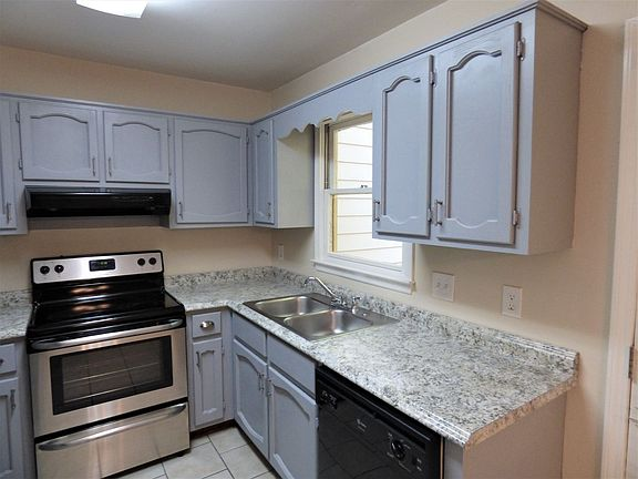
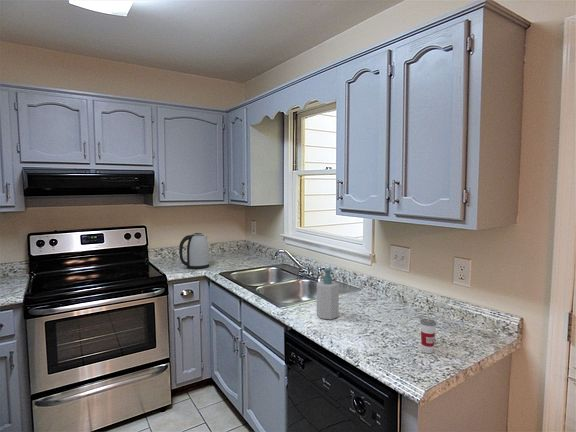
+ soap bottle [316,268,340,321]
+ cup [419,312,437,354]
+ kettle [178,232,210,270]
